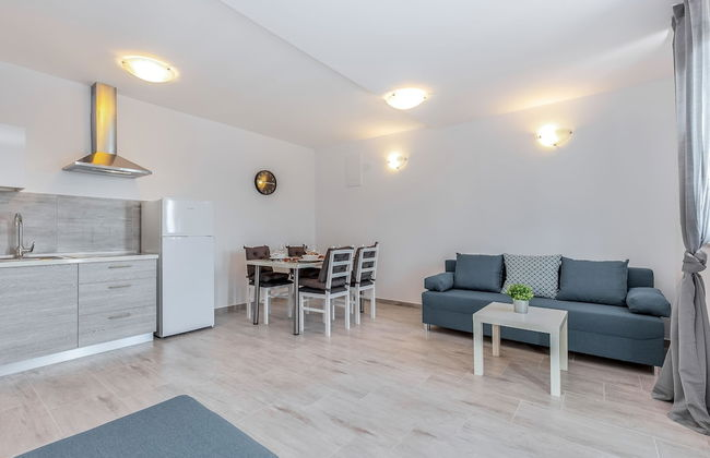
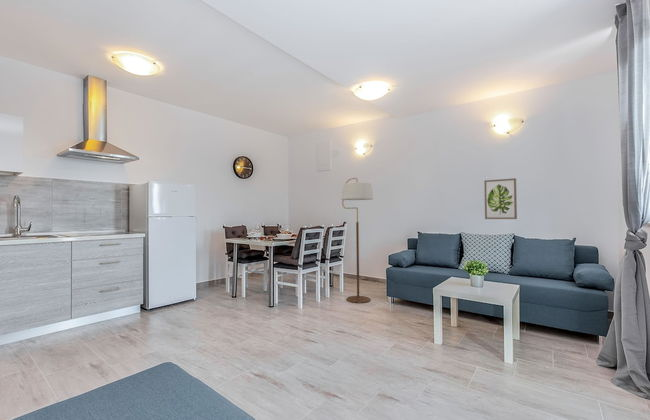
+ floor lamp [340,177,374,304]
+ wall art [483,177,518,220]
